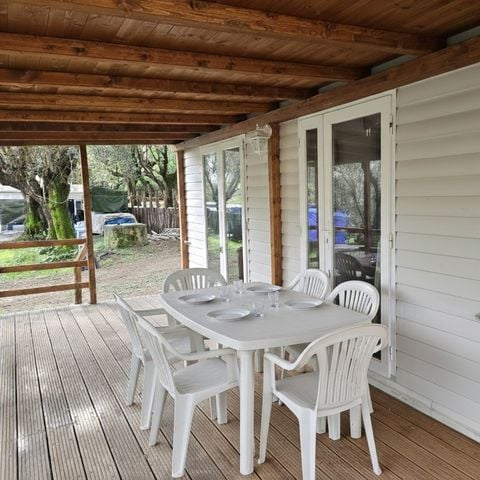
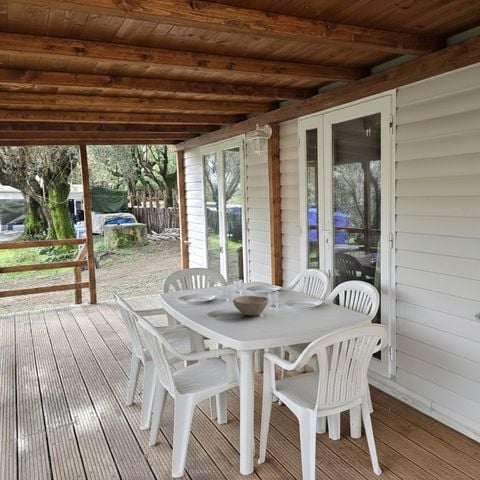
+ bowl [232,295,270,317]
